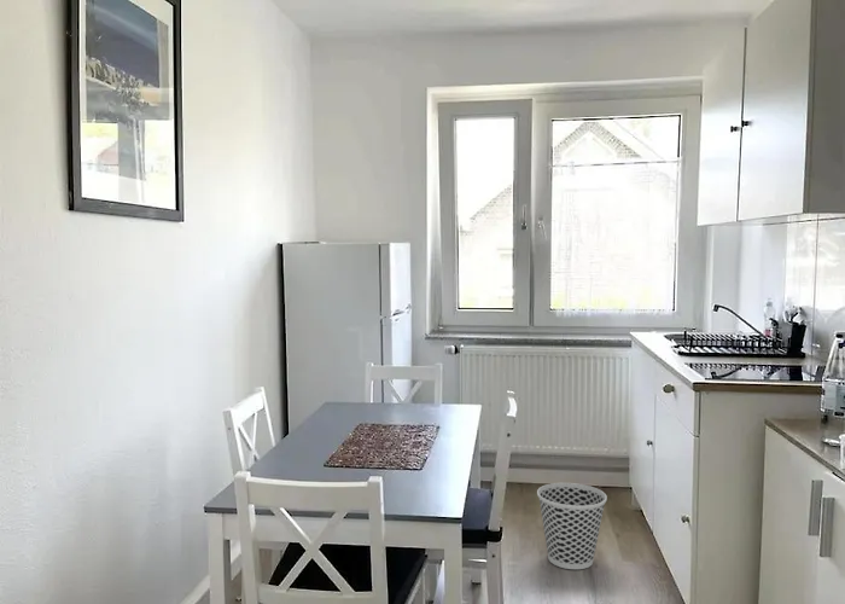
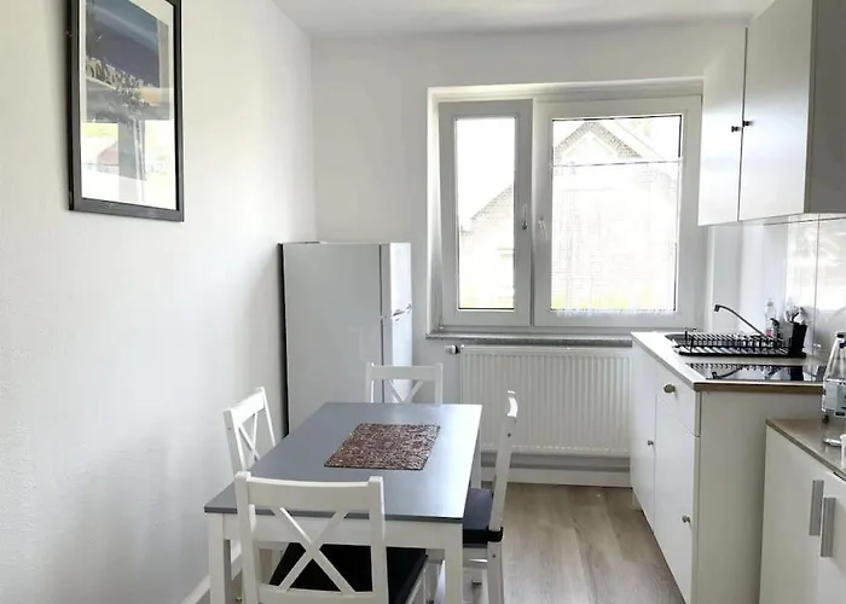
- wastebasket [536,482,608,570]
